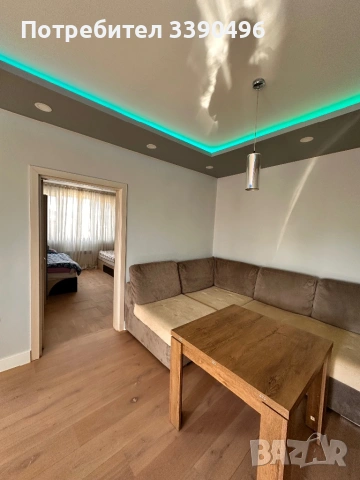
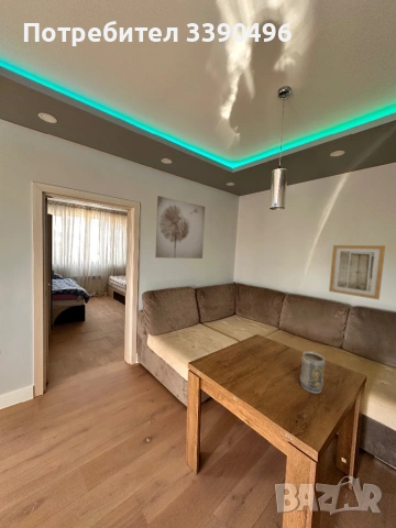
+ vase [299,350,327,395]
+ wall art [328,244,386,300]
+ wall art [154,195,206,260]
